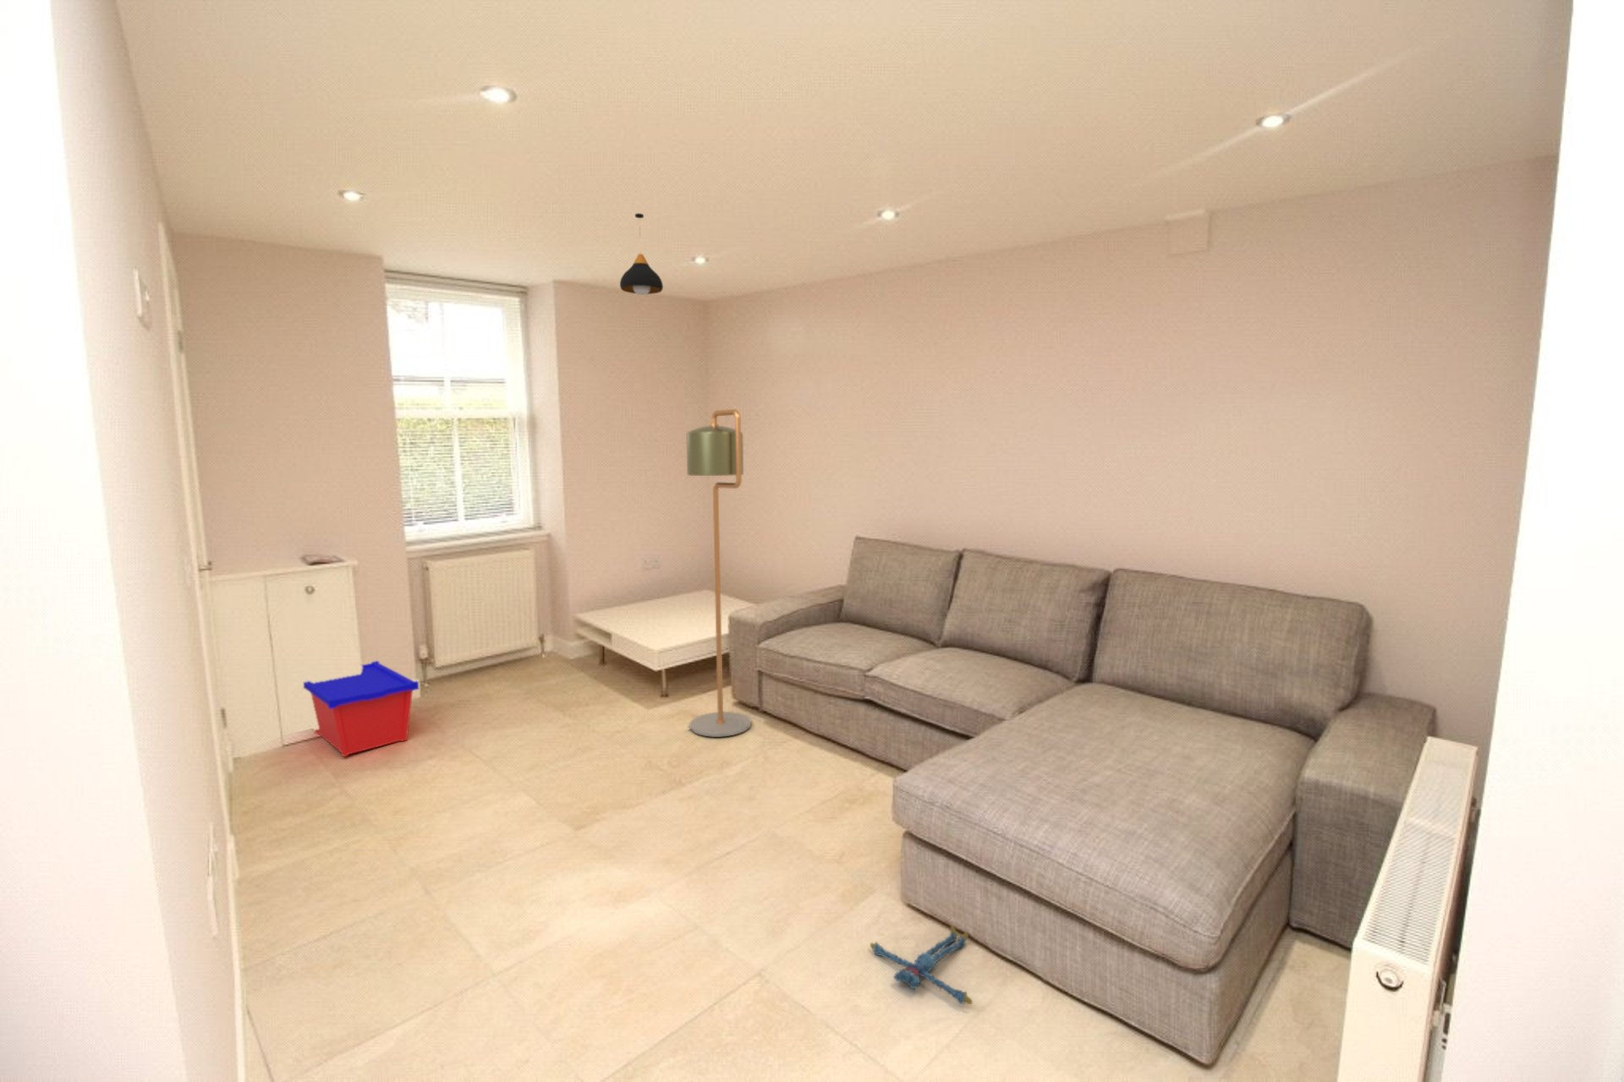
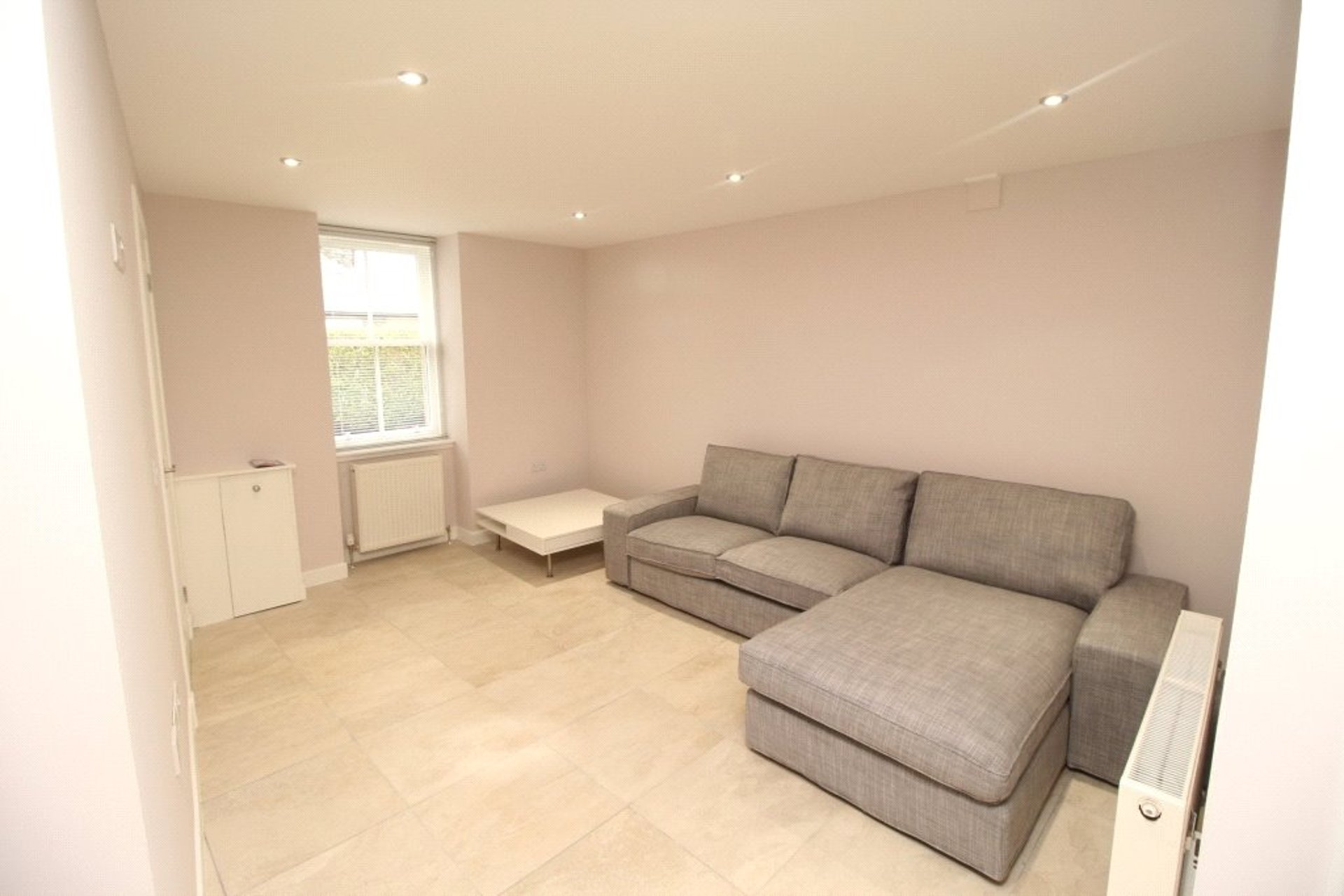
- pendant light [619,213,663,296]
- plush toy [870,925,973,1005]
- floor lamp [685,408,752,738]
- storage bin [303,661,419,757]
